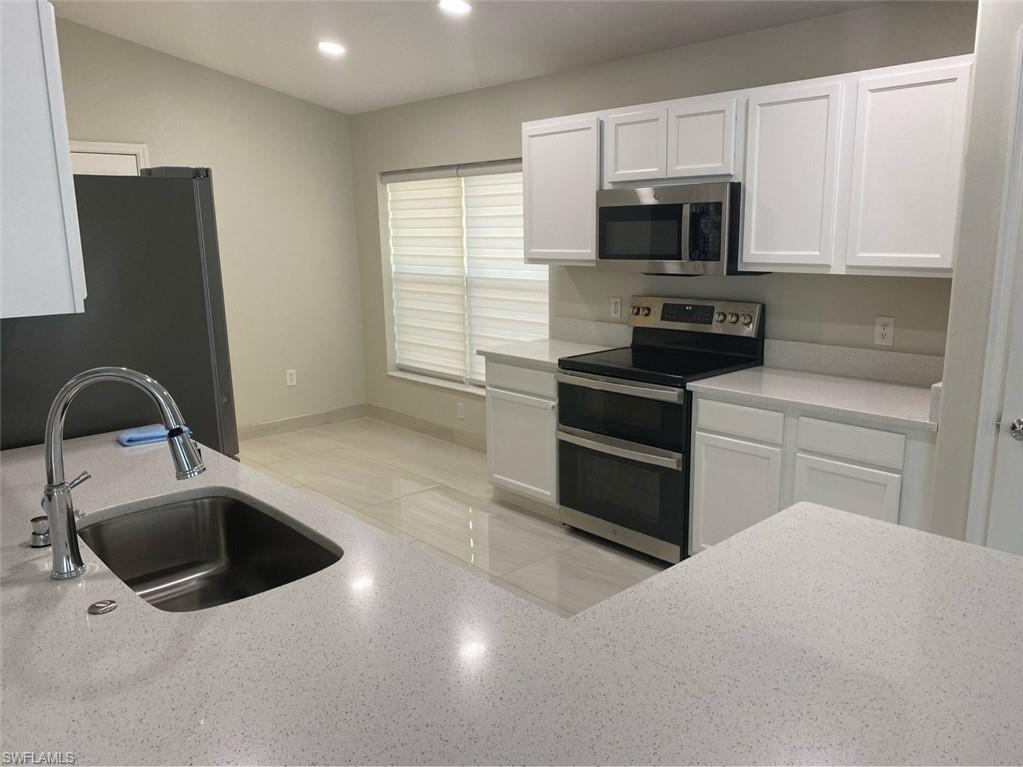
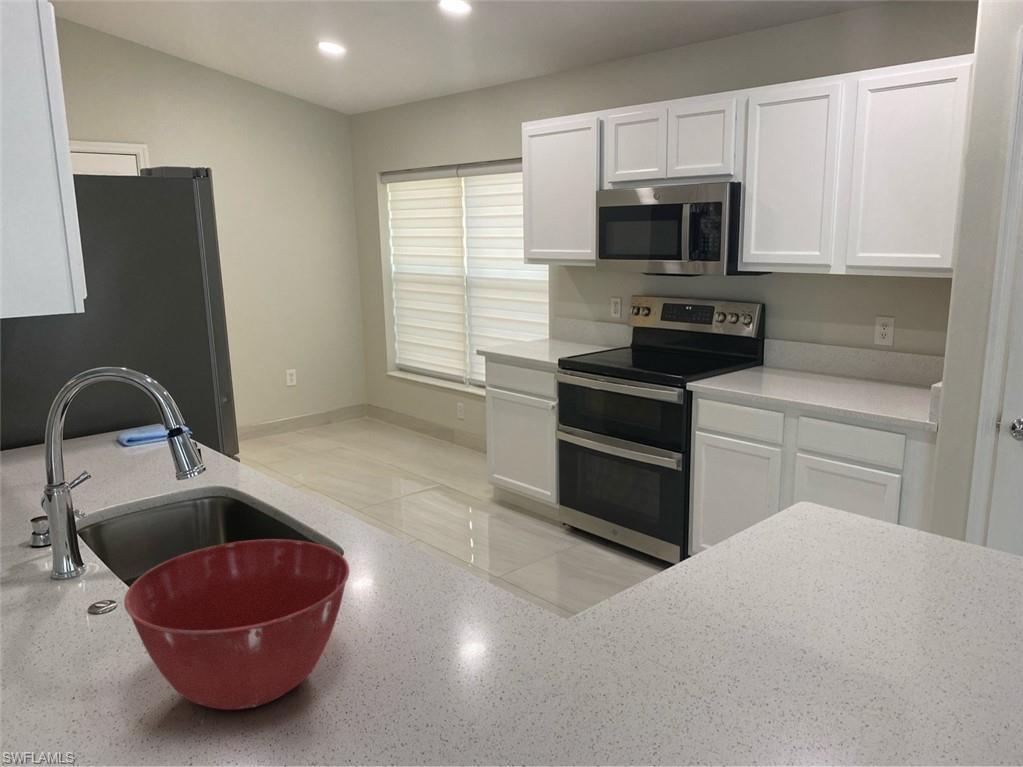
+ mixing bowl [123,538,350,711]
